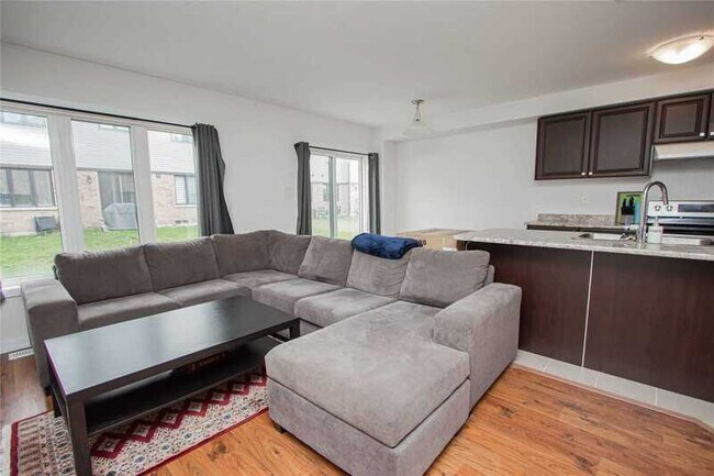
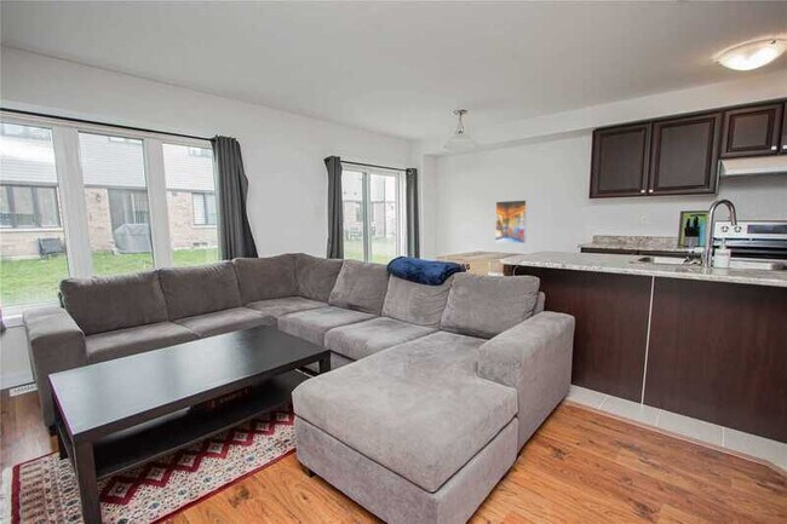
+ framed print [494,198,528,244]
